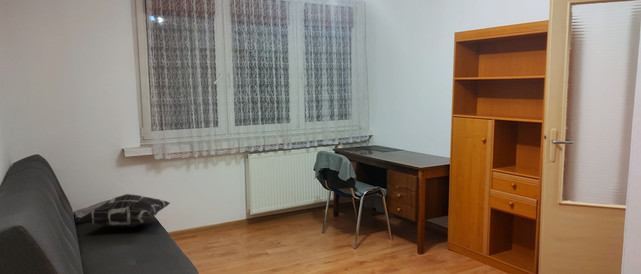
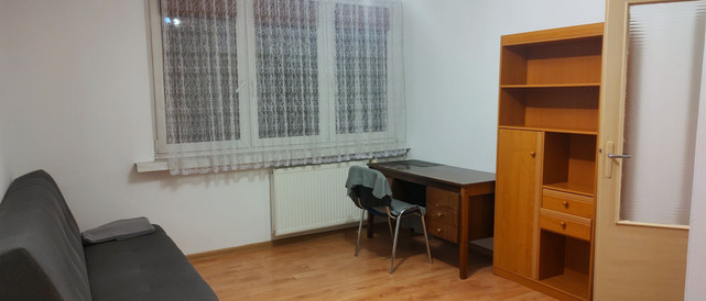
- decorative pillow [77,193,171,228]
